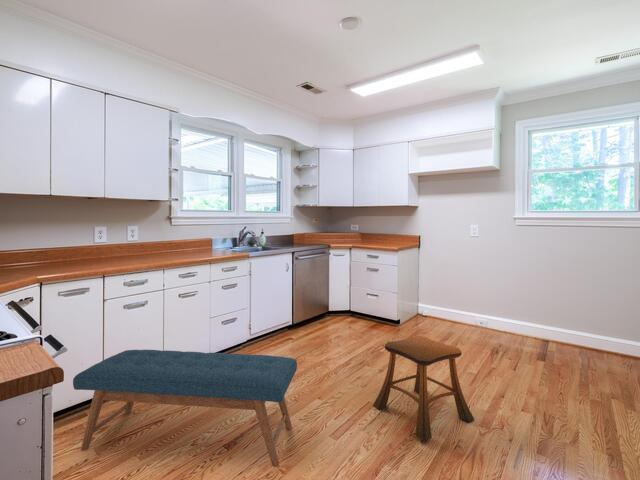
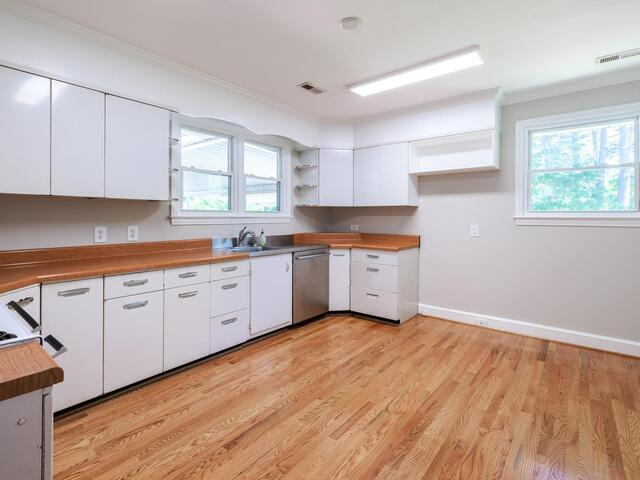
- bench [72,349,298,468]
- stool [372,335,475,442]
